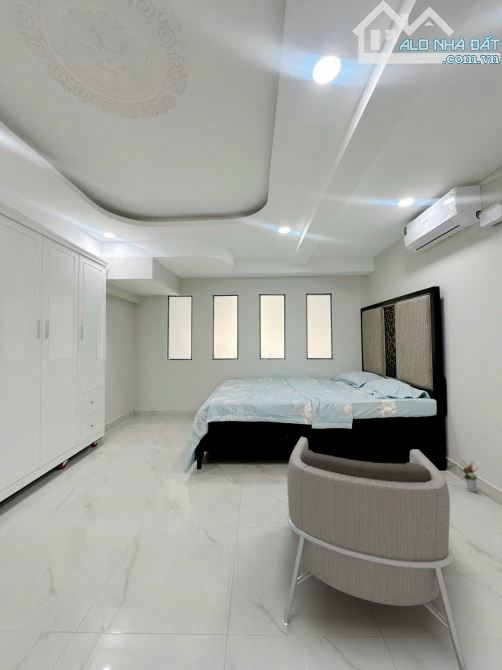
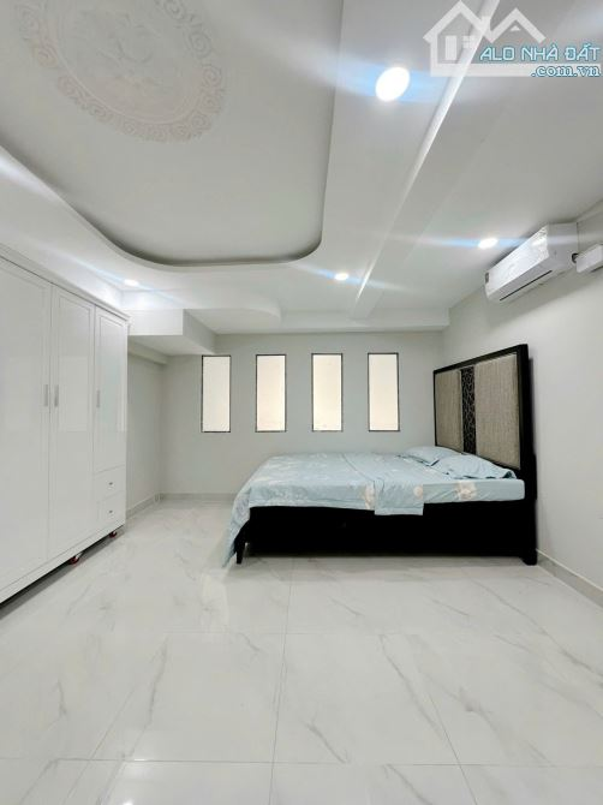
- armchair [282,436,468,670]
- decorative plant [459,459,479,493]
